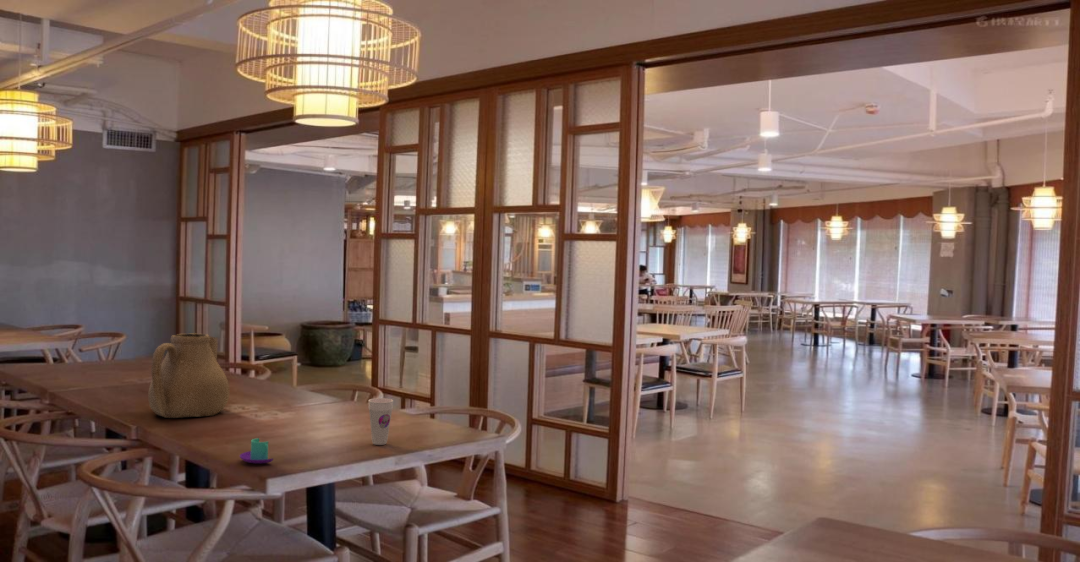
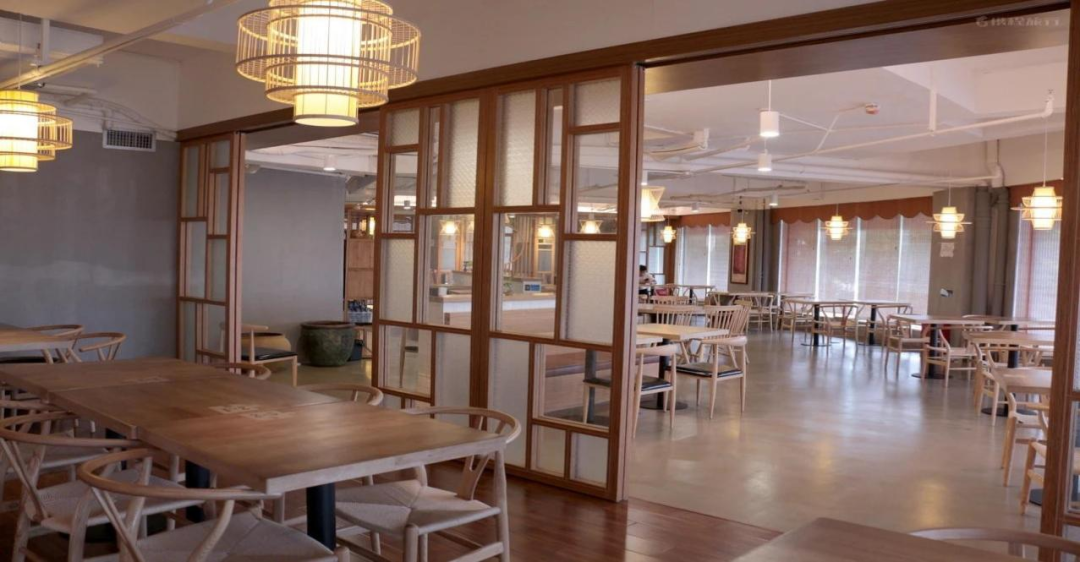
- cup [367,397,394,446]
- teacup [239,437,274,464]
- teapot [147,332,230,419]
